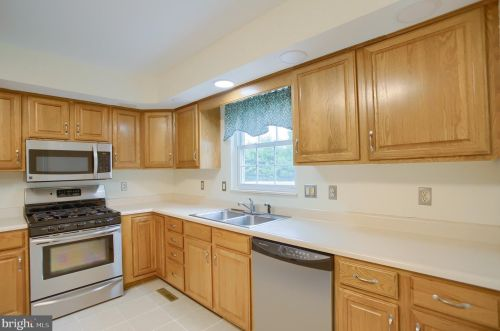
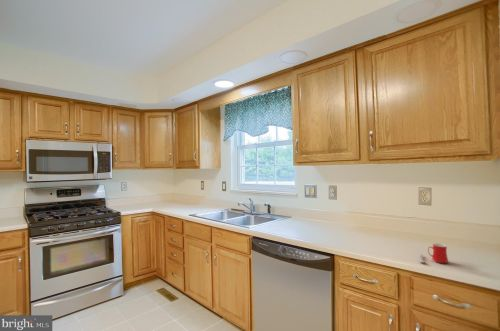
+ mug [418,242,449,264]
